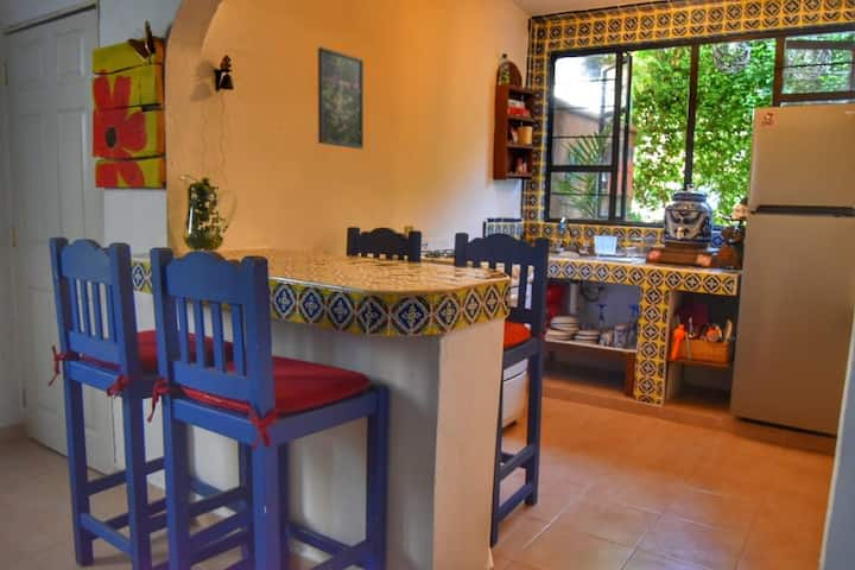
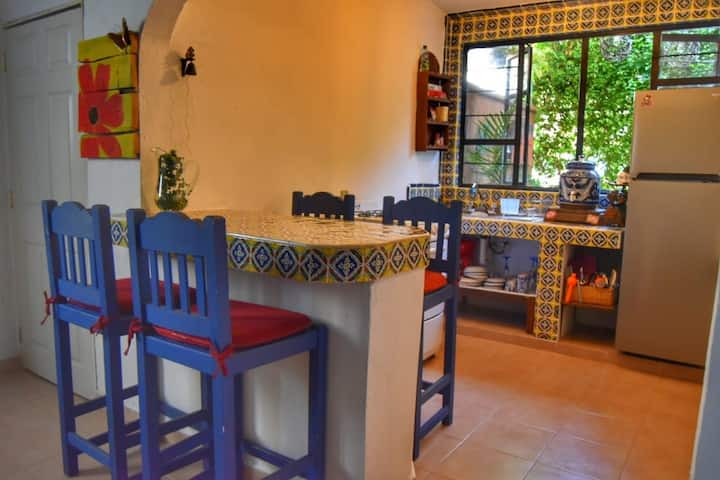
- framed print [317,46,365,150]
